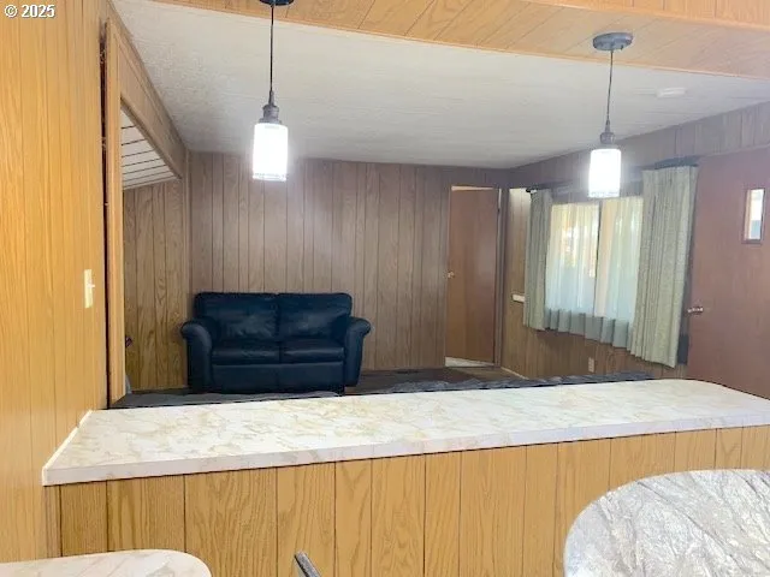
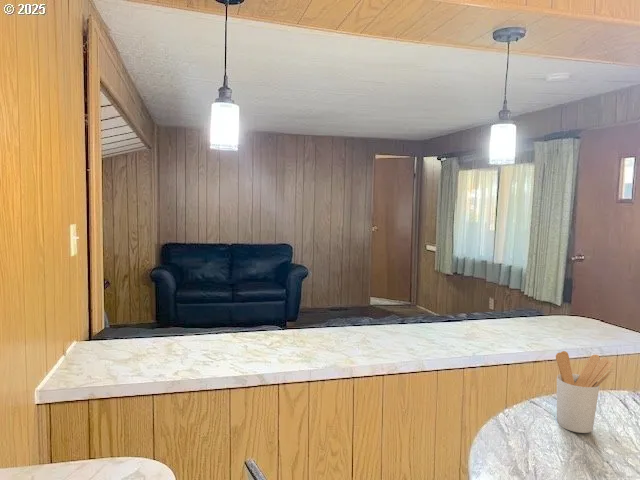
+ utensil holder [555,350,614,434]
